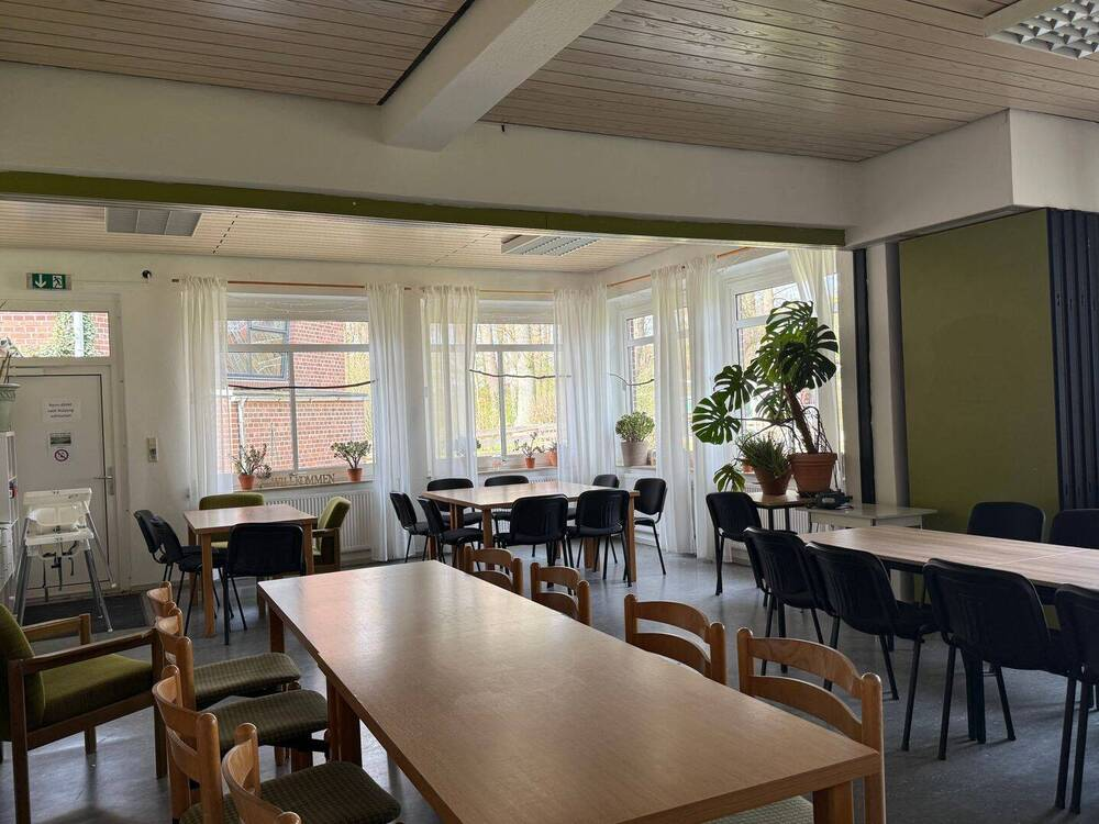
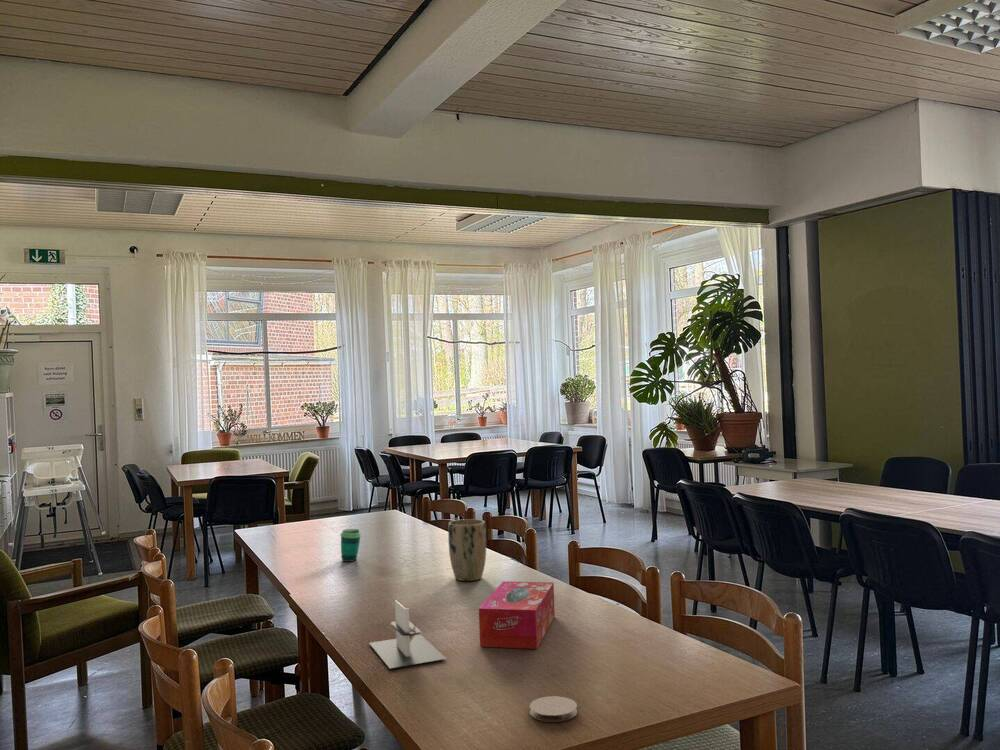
+ tissue box [478,580,556,650]
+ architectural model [368,599,447,669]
+ coaster [529,695,578,723]
+ cup [339,528,362,563]
+ plant pot [447,518,487,582]
